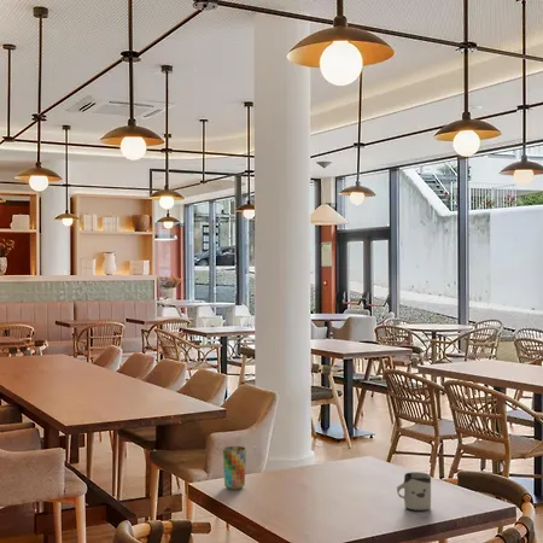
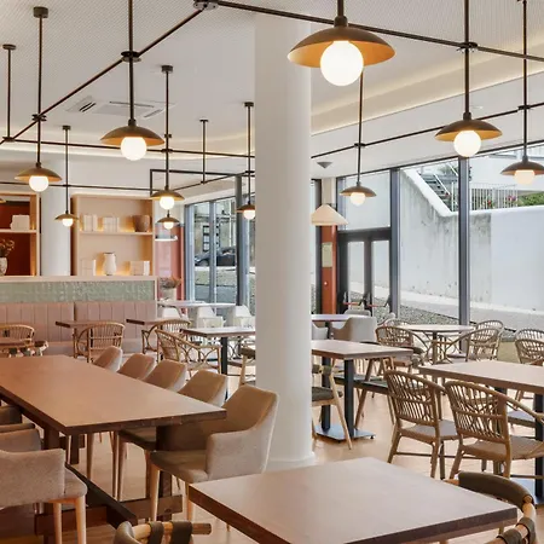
- cup [396,471,432,512]
- cup [222,445,247,491]
